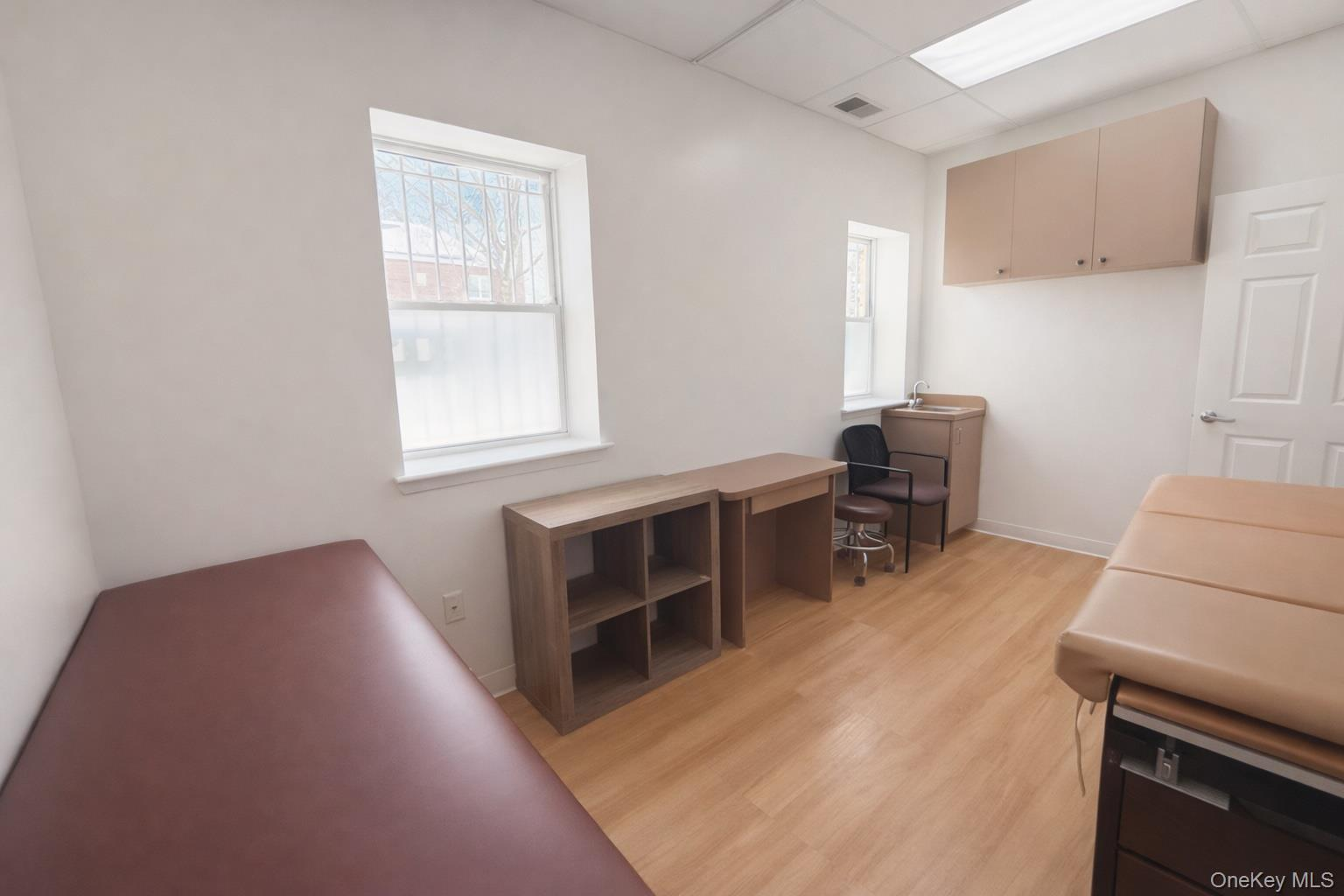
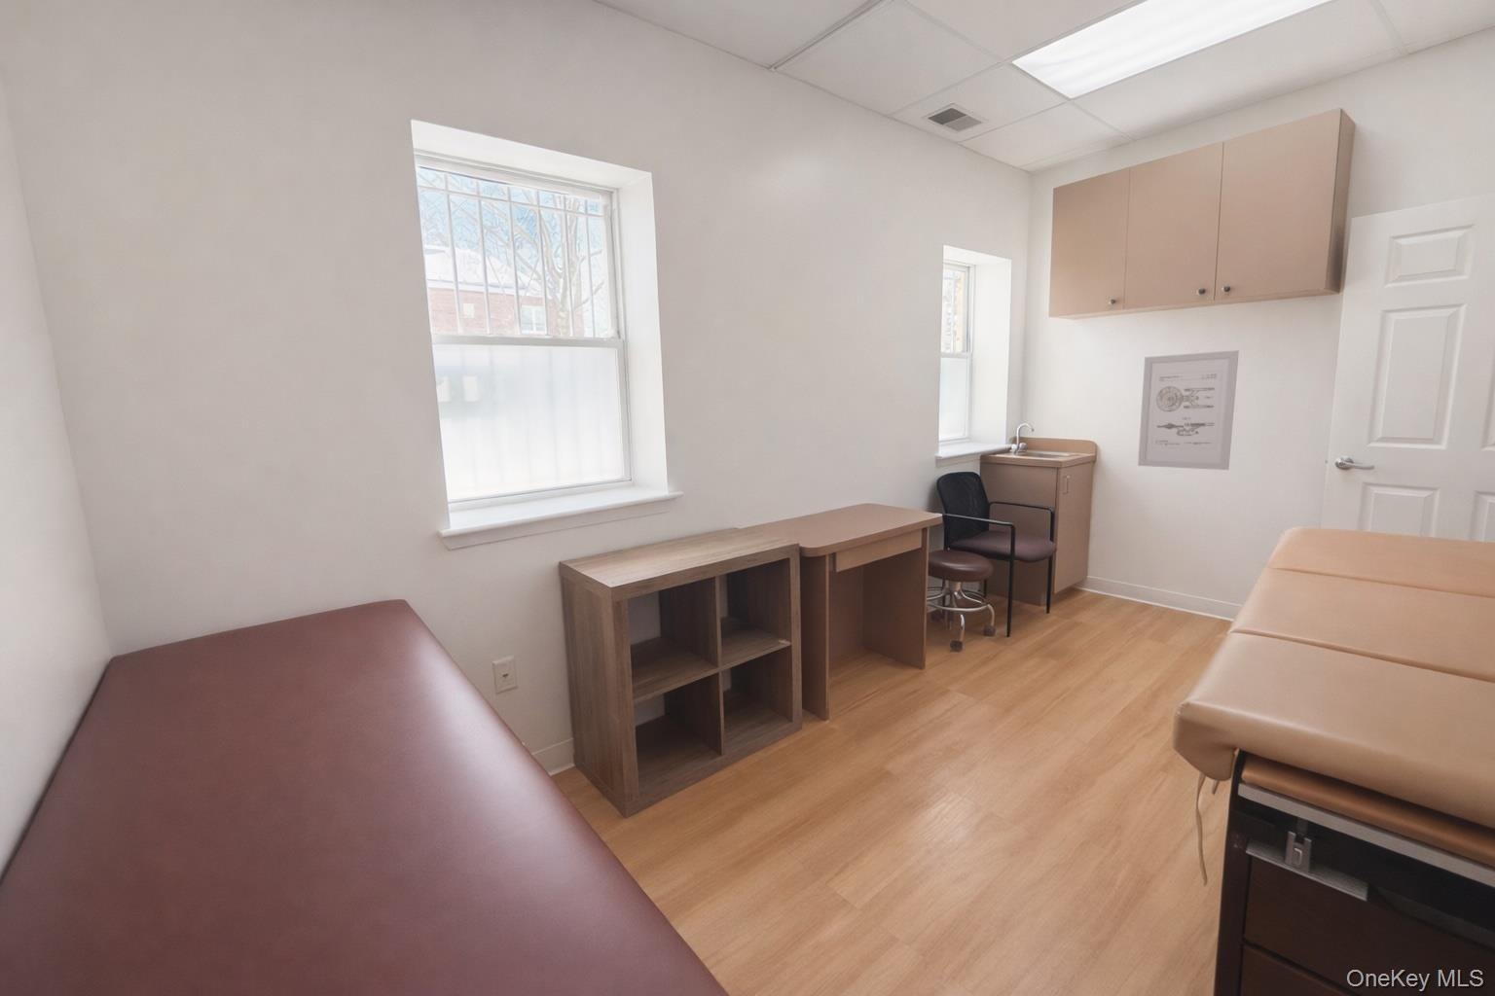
+ wall art [1137,349,1240,470]
